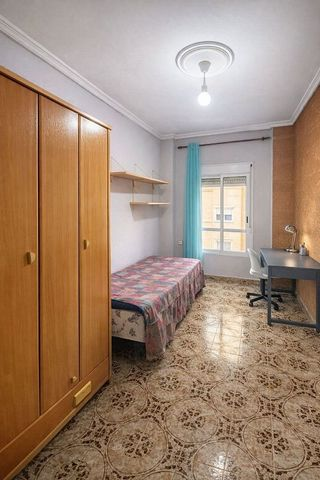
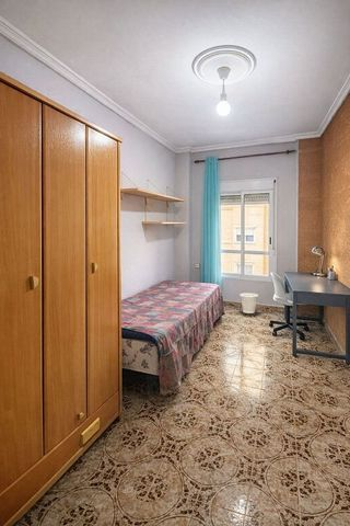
+ wastebasket [238,293,259,315]
